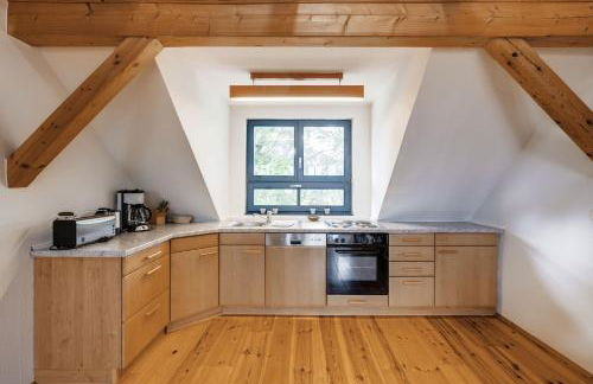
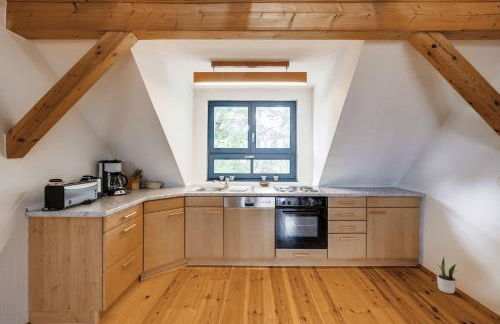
+ potted plant [436,256,459,295]
